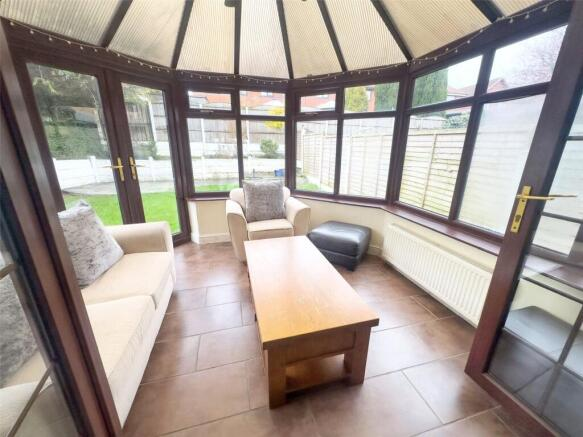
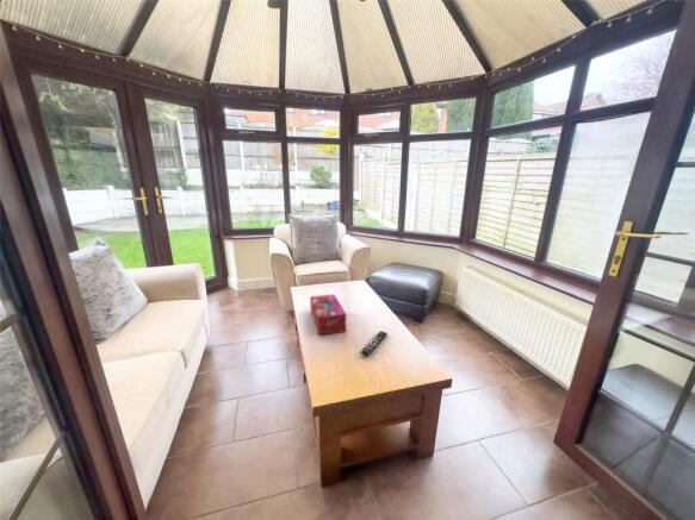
+ tissue box [309,293,348,336]
+ remote control [360,330,389,357]
